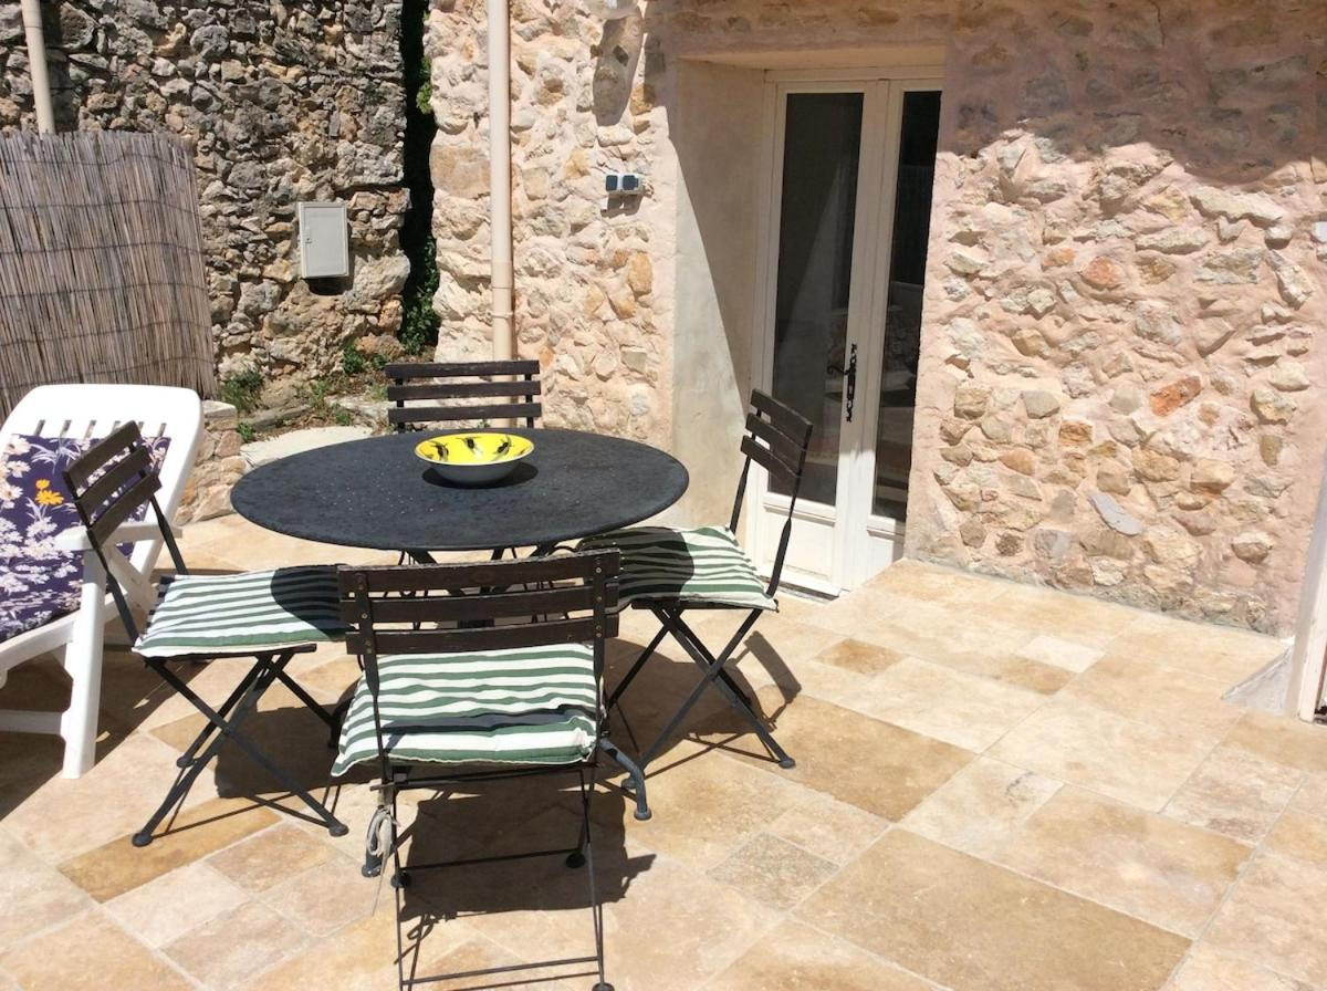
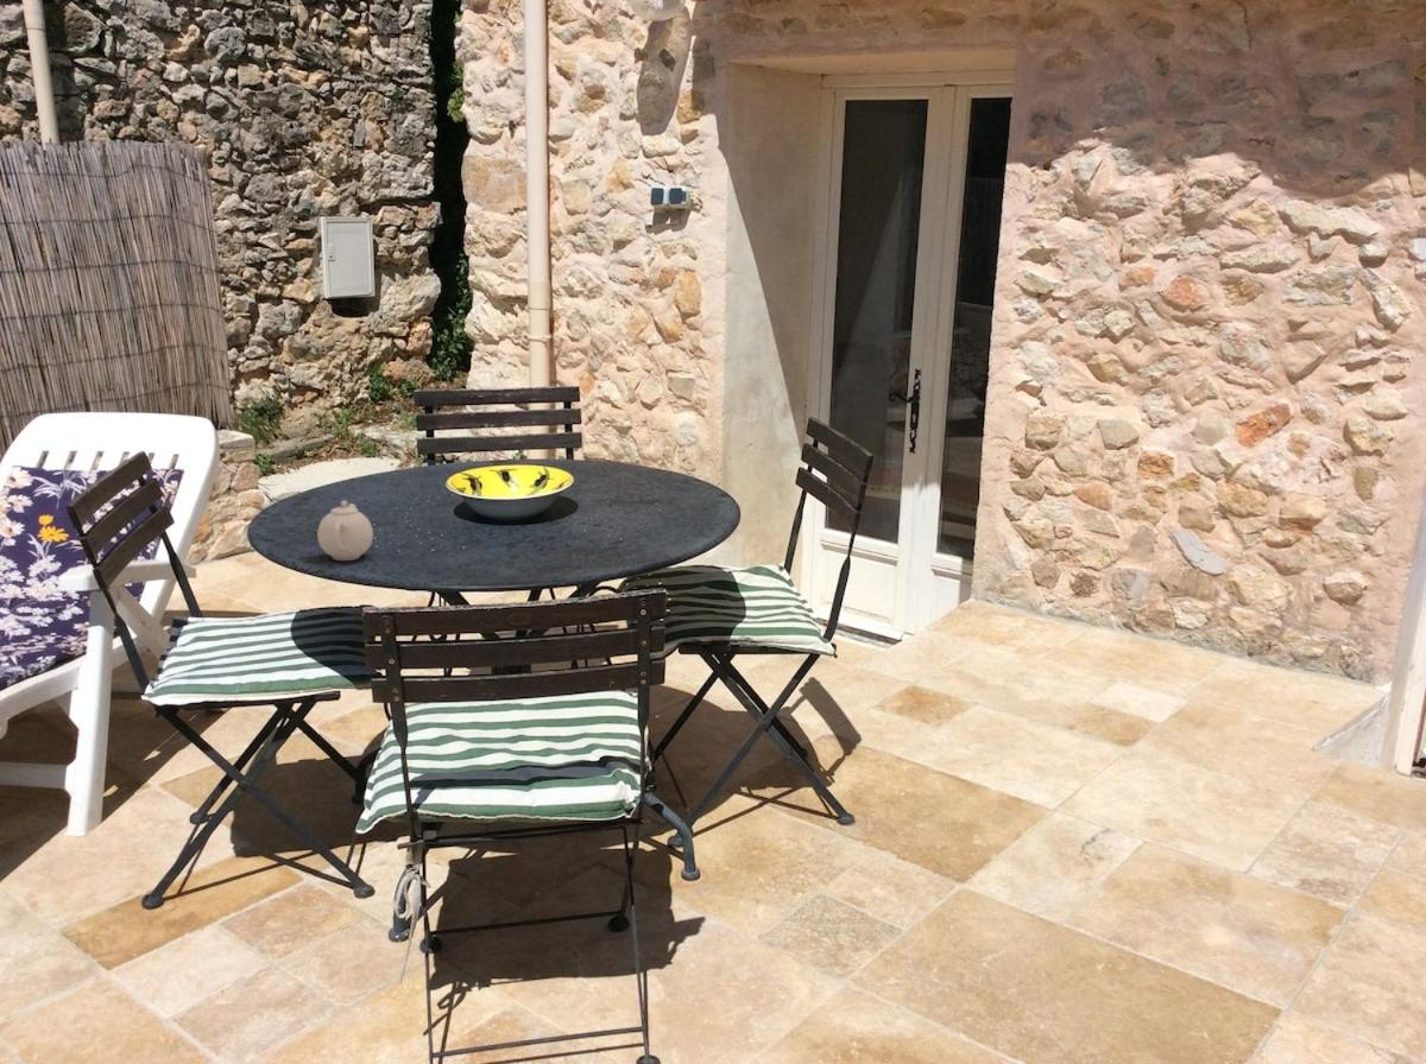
+ teapot [316,499,374,562]
